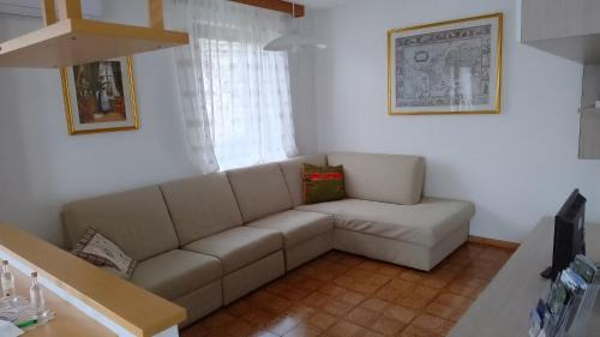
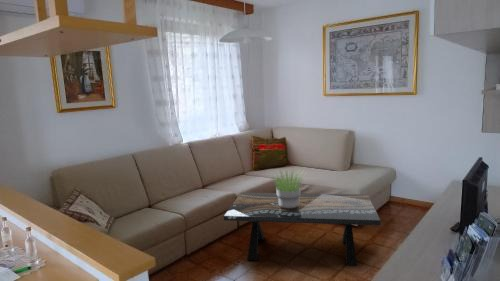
+ coffee table [222,192,382,267]
+ potted plant [269,167,307,208]
